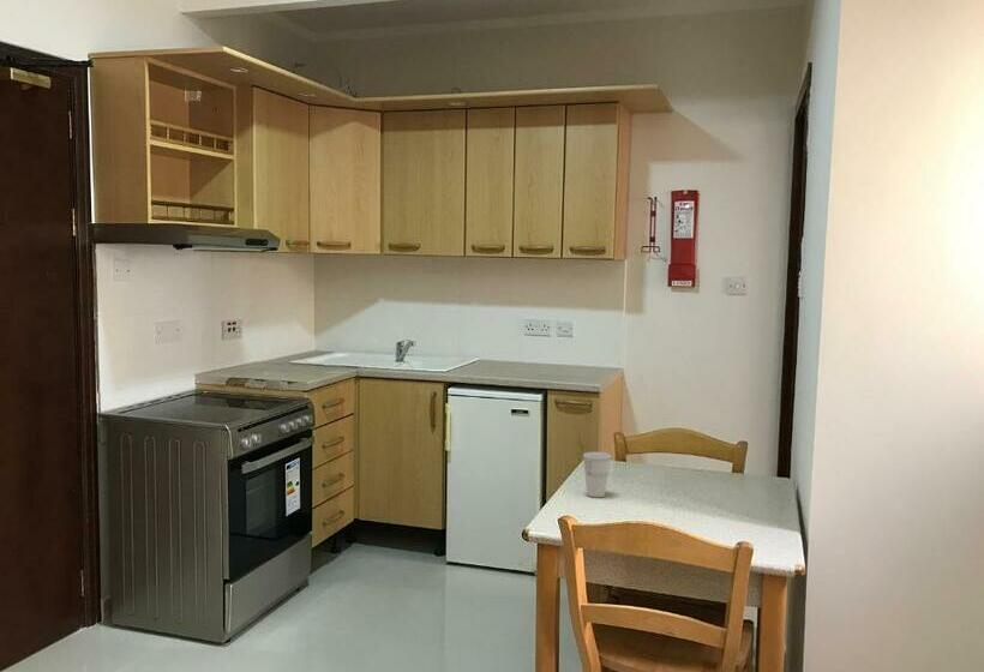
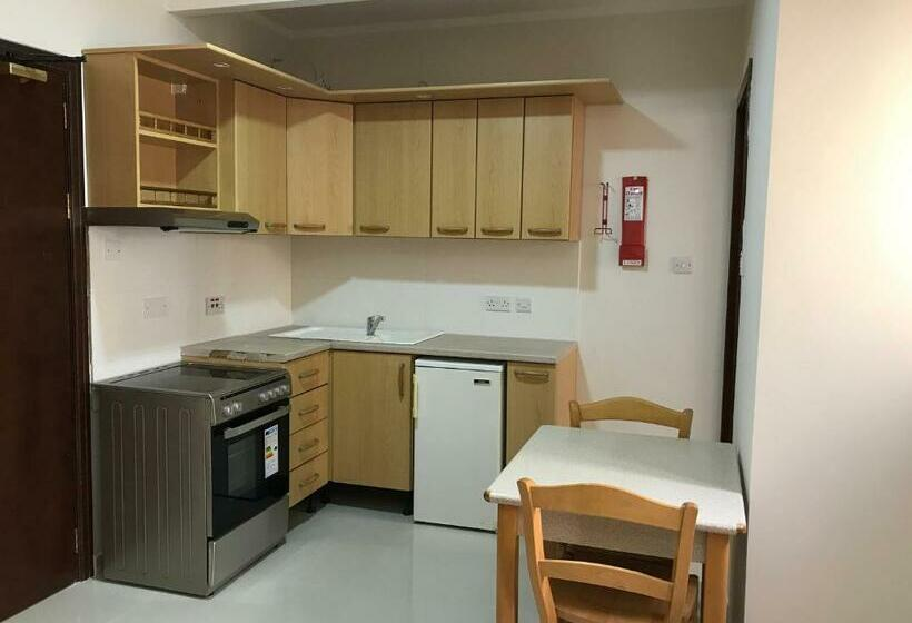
- cup [582,451,613,498]
